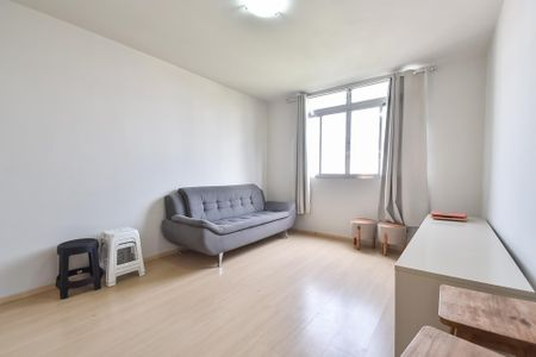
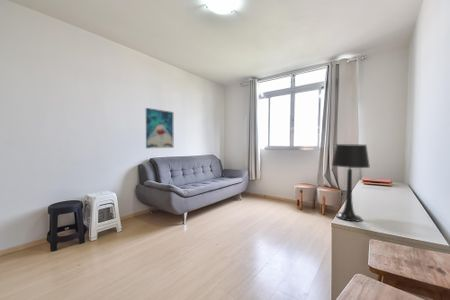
+ table lamp [331,143,371,223]
+ wall art [145,107,174,149]
